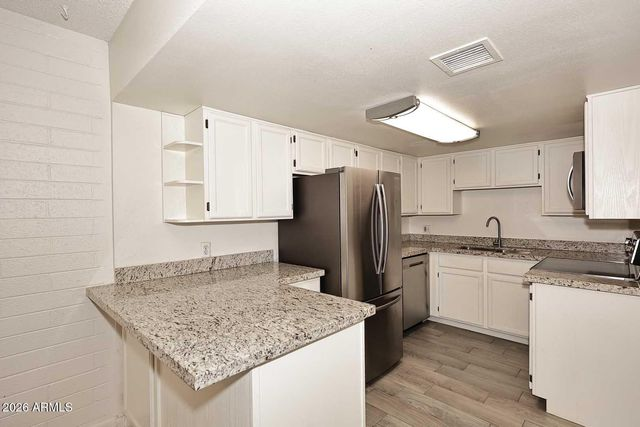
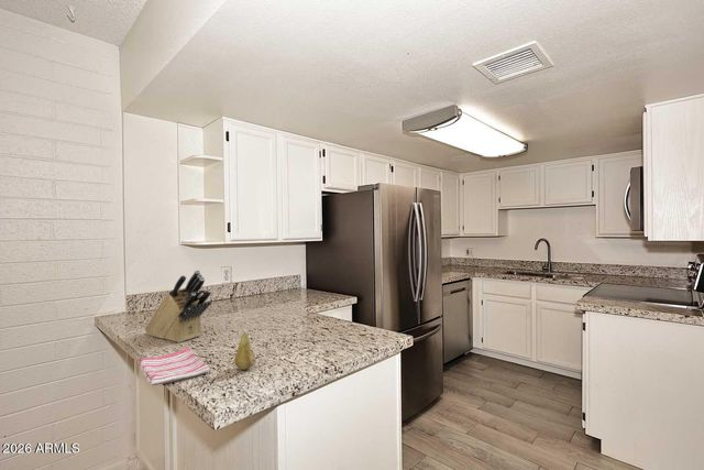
+ dish towel [139,347,210,386]
+ fruit [233,331,255,371]
+ knife block [144,269,212,343]
